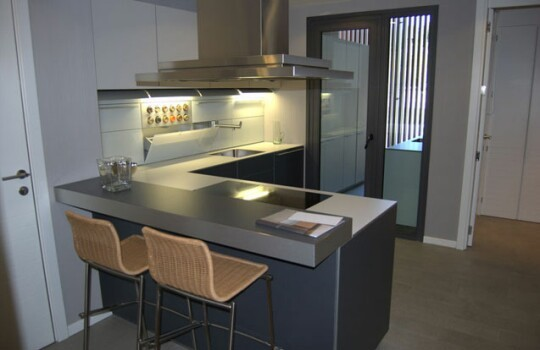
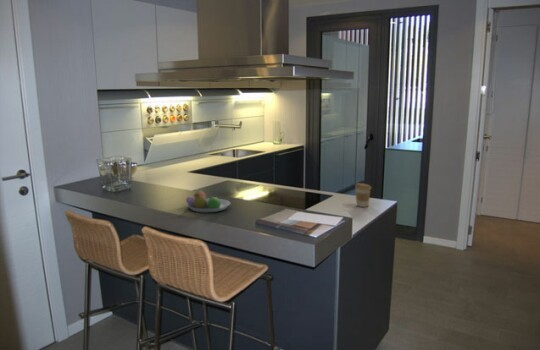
+ fruit bowl [185,190,231,214]
+ coffee cup [354,182,372,208]
